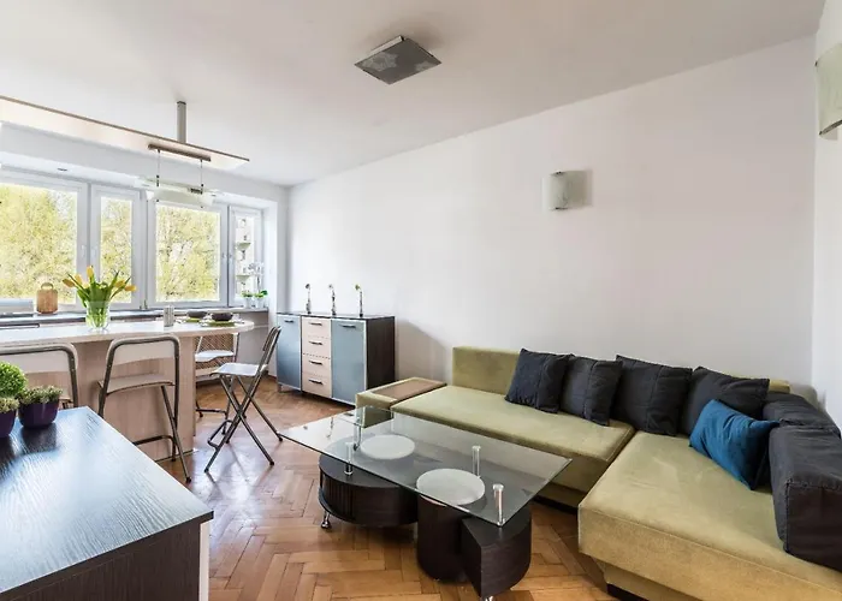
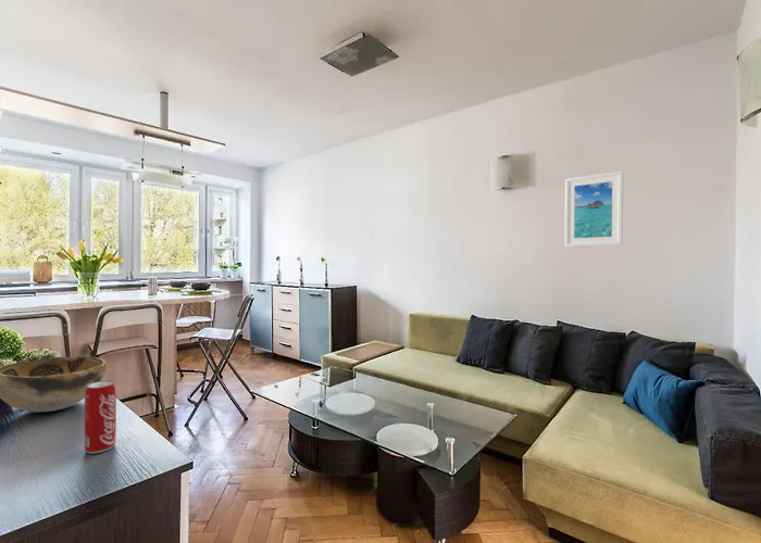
+ beverage can [84,379,117,454]
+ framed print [563,171,624,248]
+ decorative bowl [0,355,108,413]
